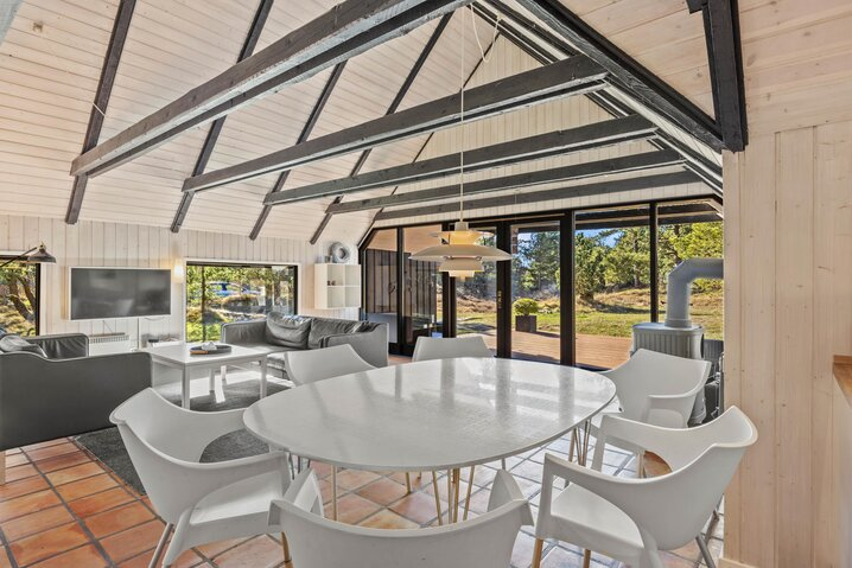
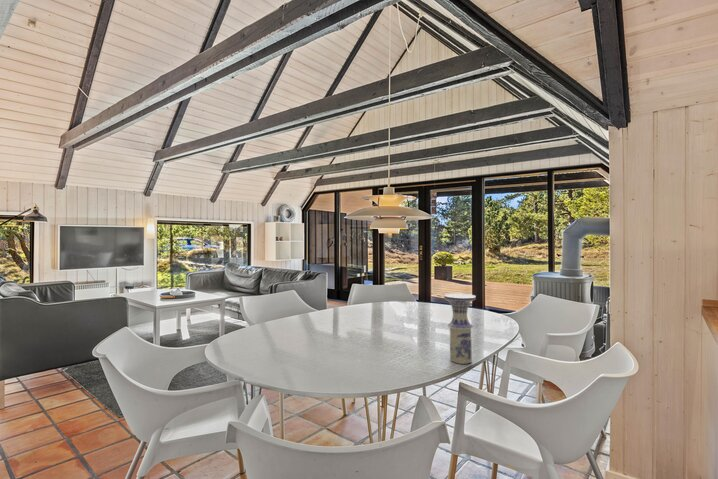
+ vase [443,293,477,365]
